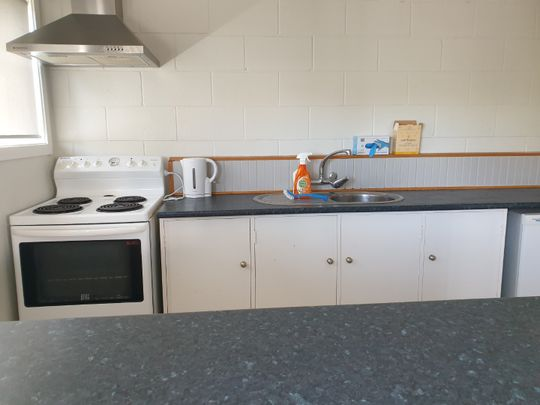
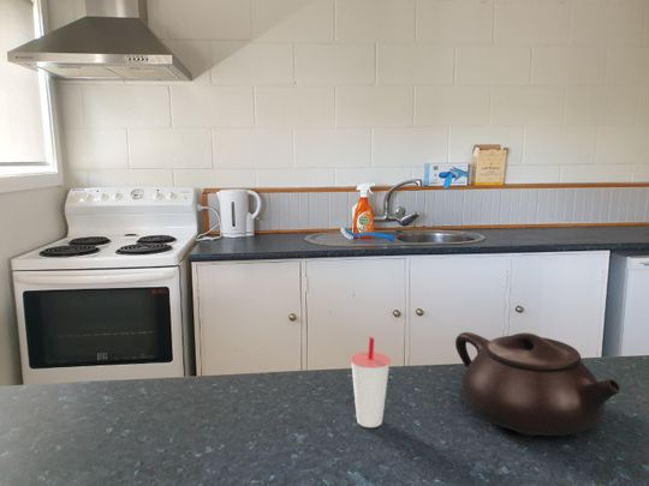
+ cup [349,336,392,428]
+ teapot [454,331,621,437]
